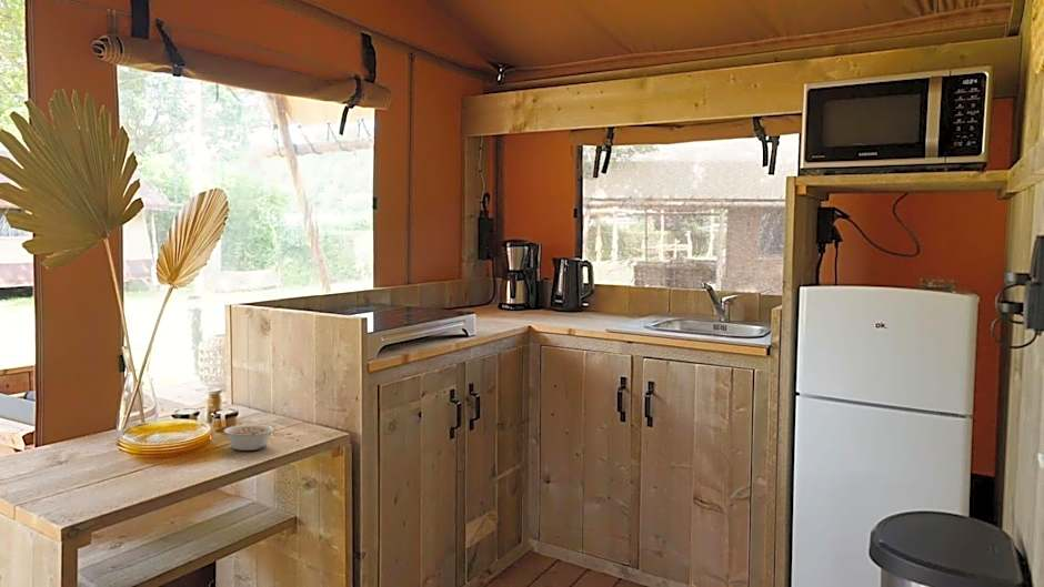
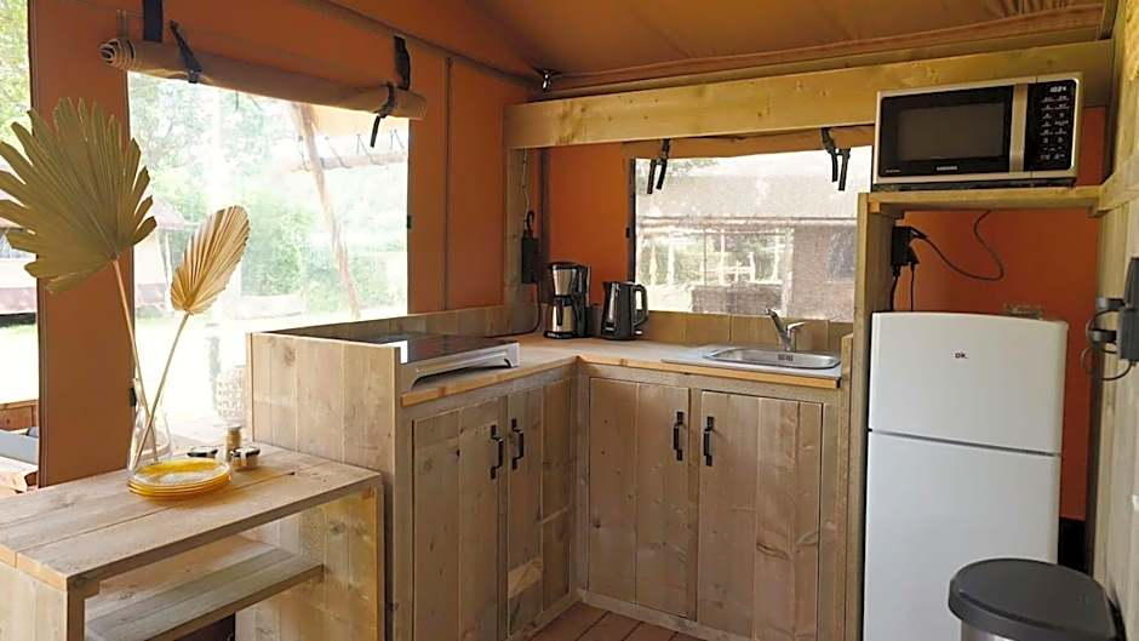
- legume [222,424,275,452]
